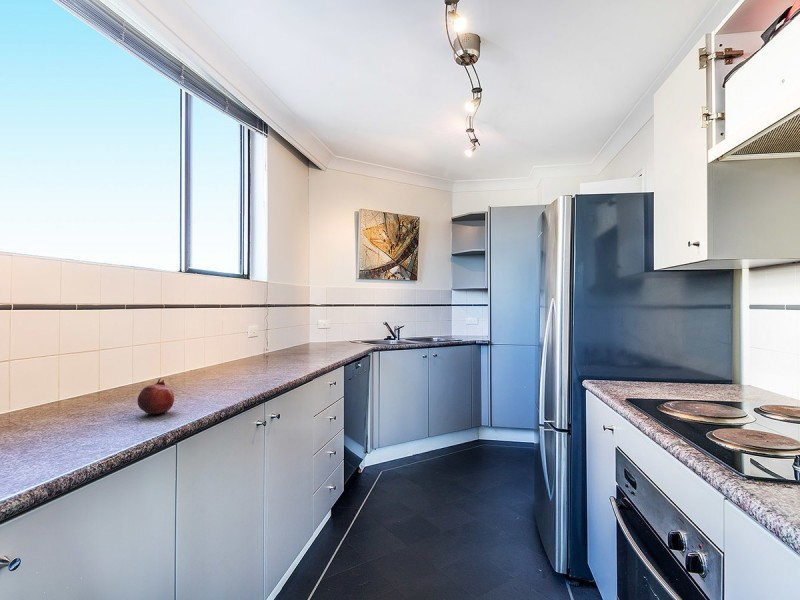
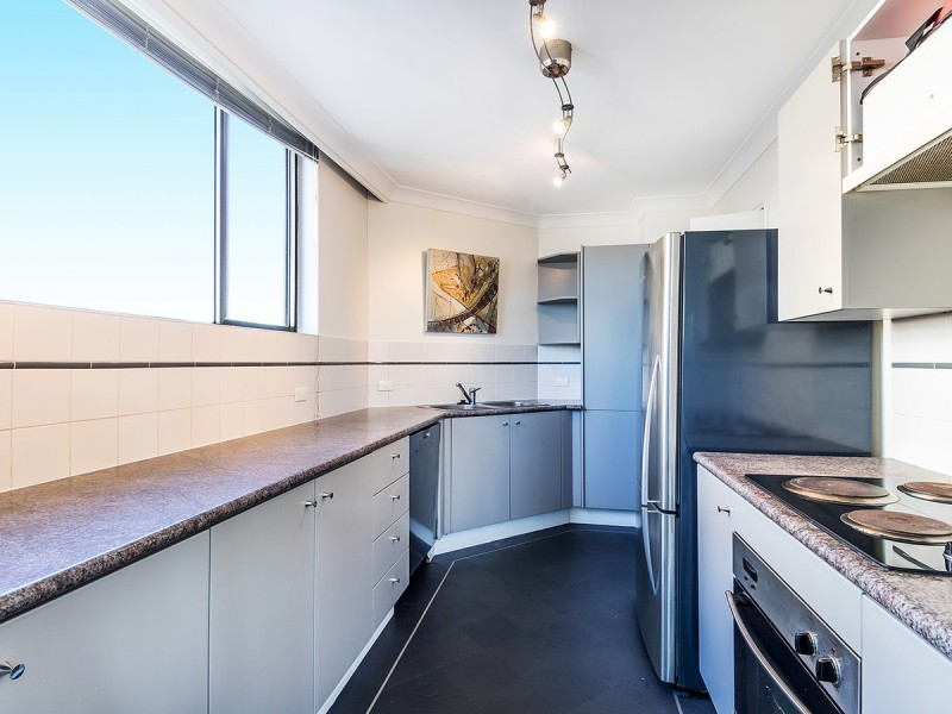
- fruit [136,377,175,417]
